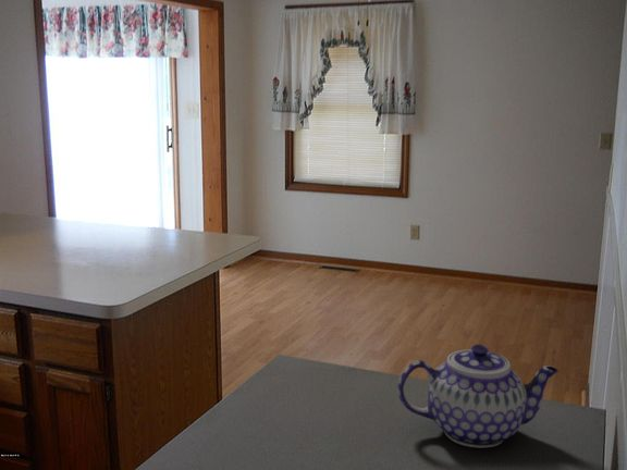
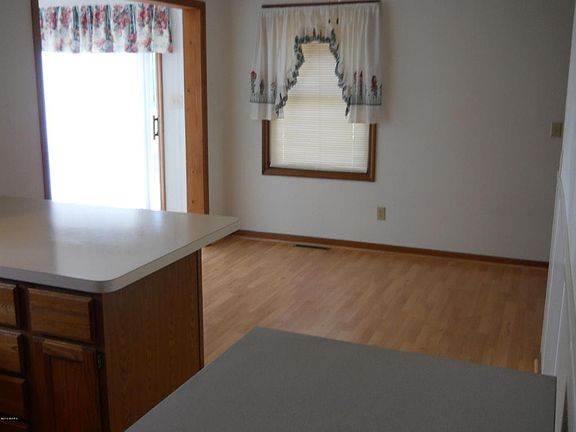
- teapot [396,343,560,449]
